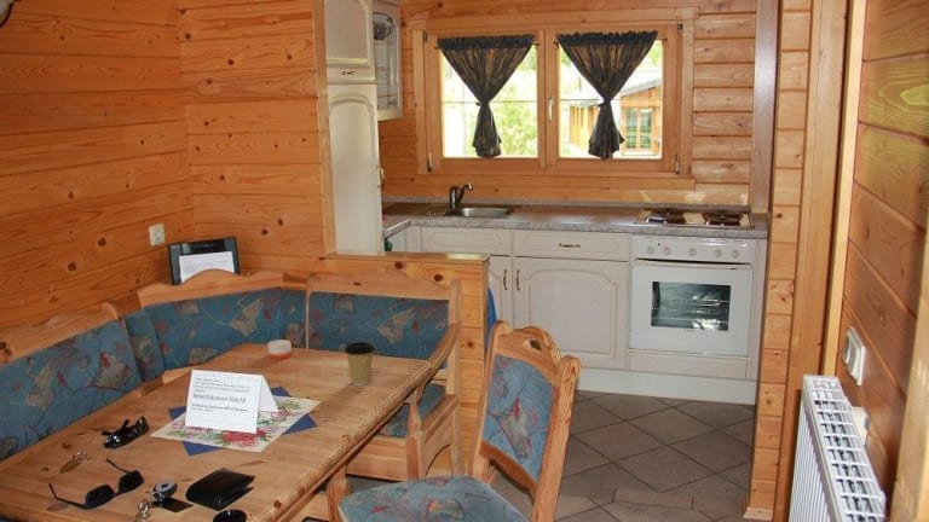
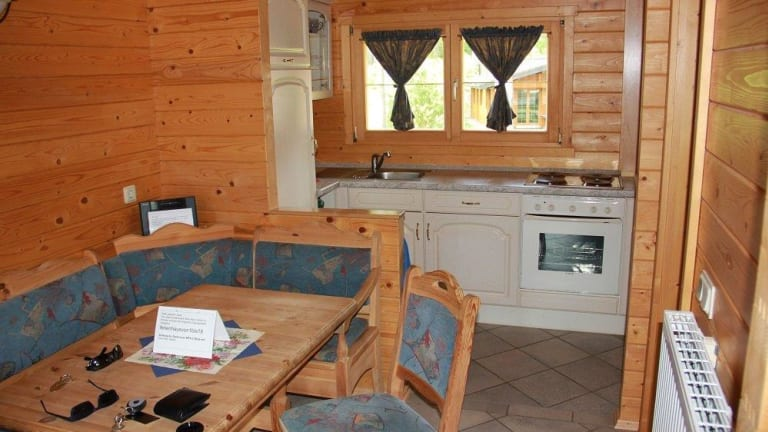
- candle [266,334,293,360]
- coffee cup [344,341,376,387]
